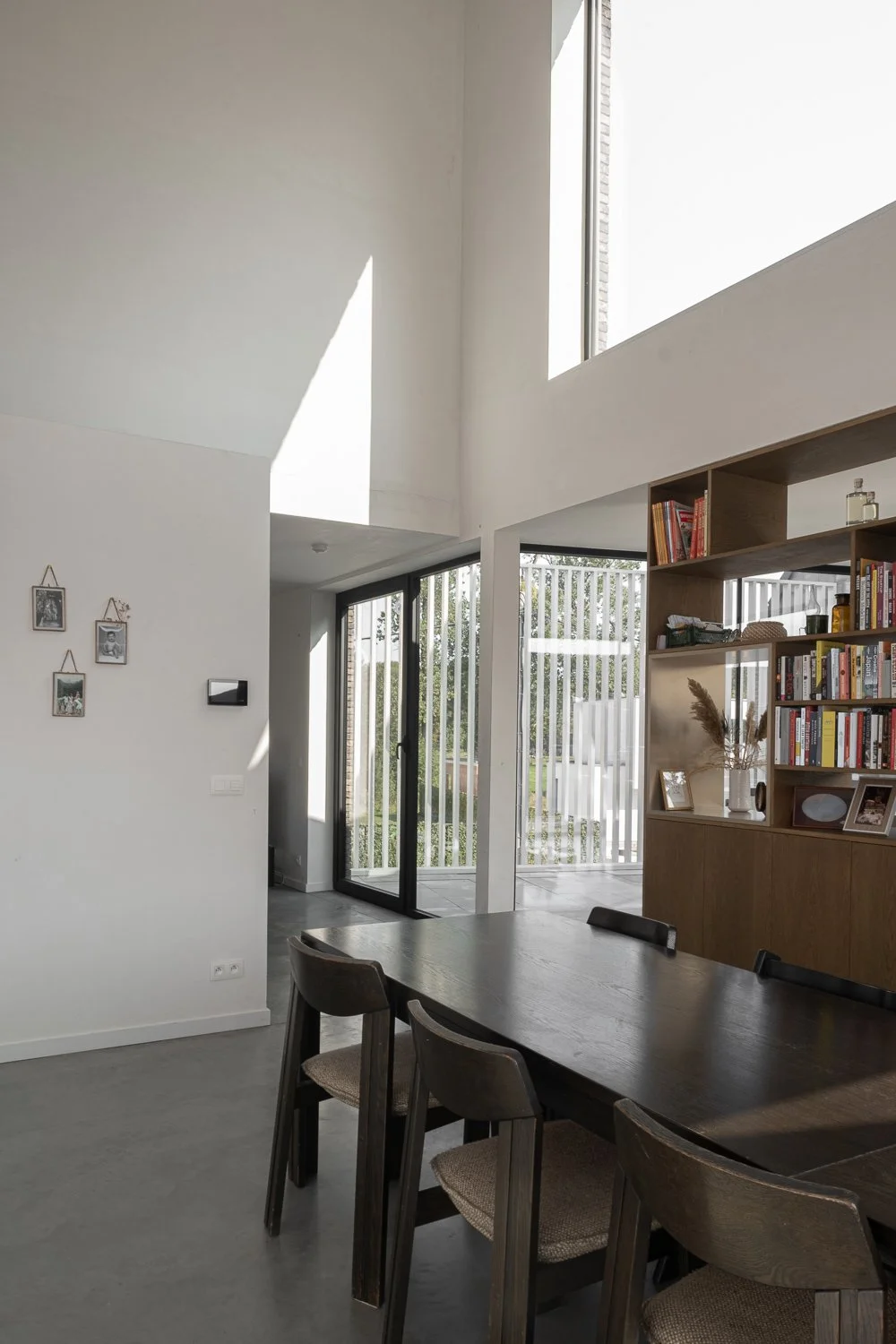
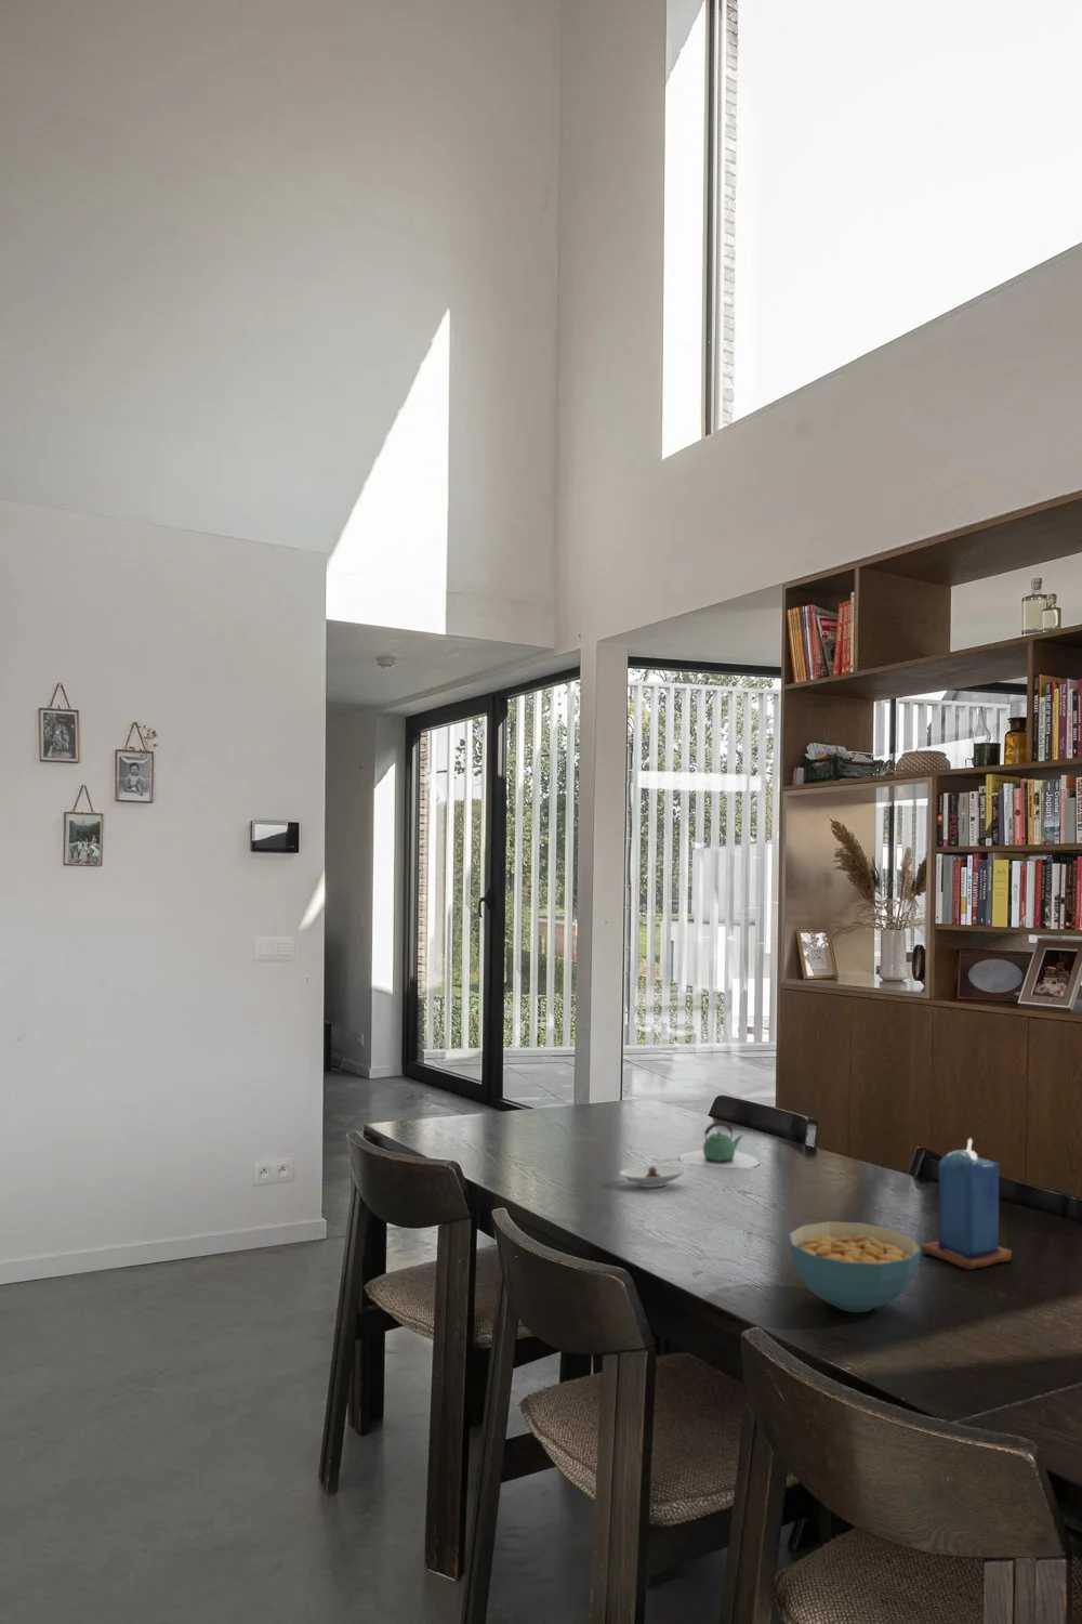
+ candle [920,1137,1013,1271]
+ teapot [679,1120,761,1170]
+ saucer [619,1164,687,1189]
+ cereal bowl [787,1220,921,1313]
